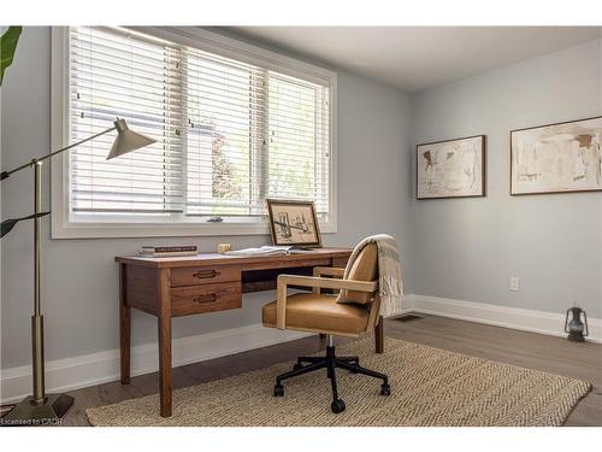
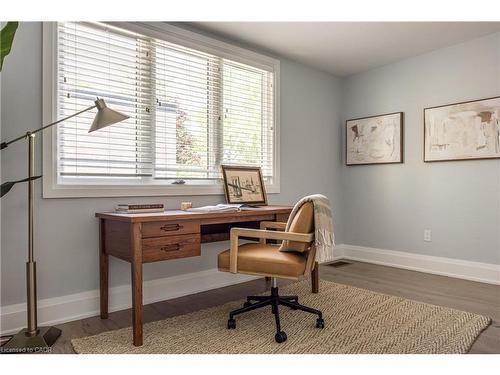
- lantern [563,303,590,344]
